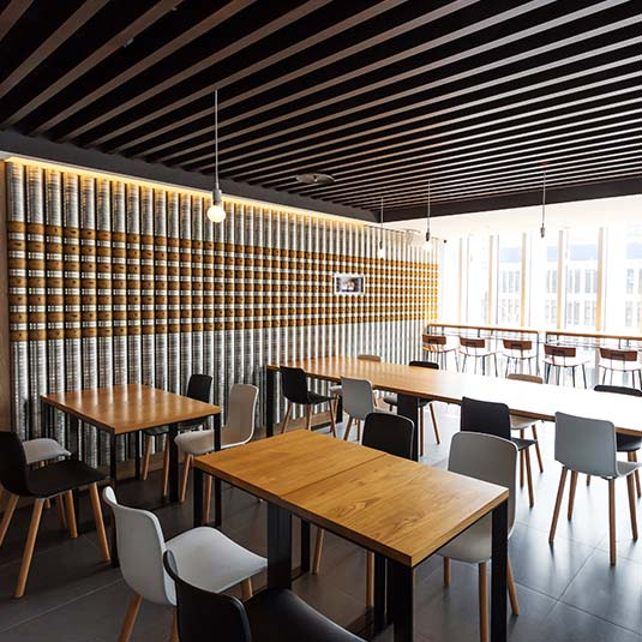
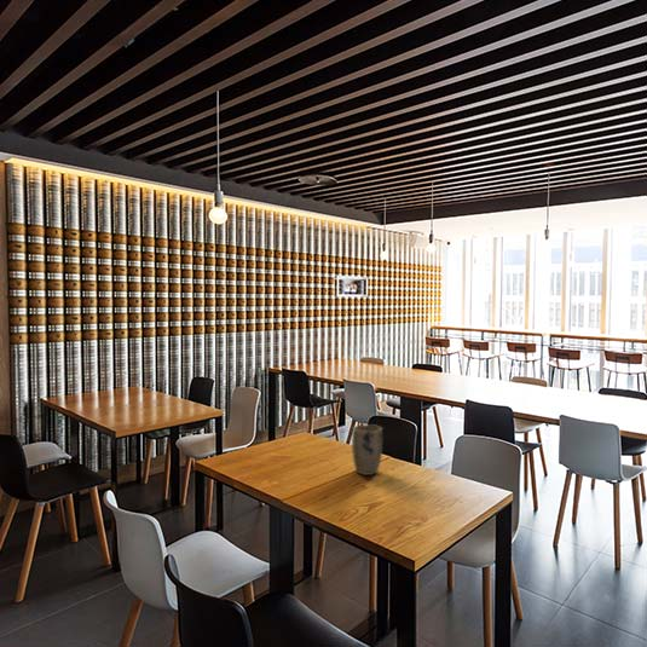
+ plant pot [351,423,383,476]
